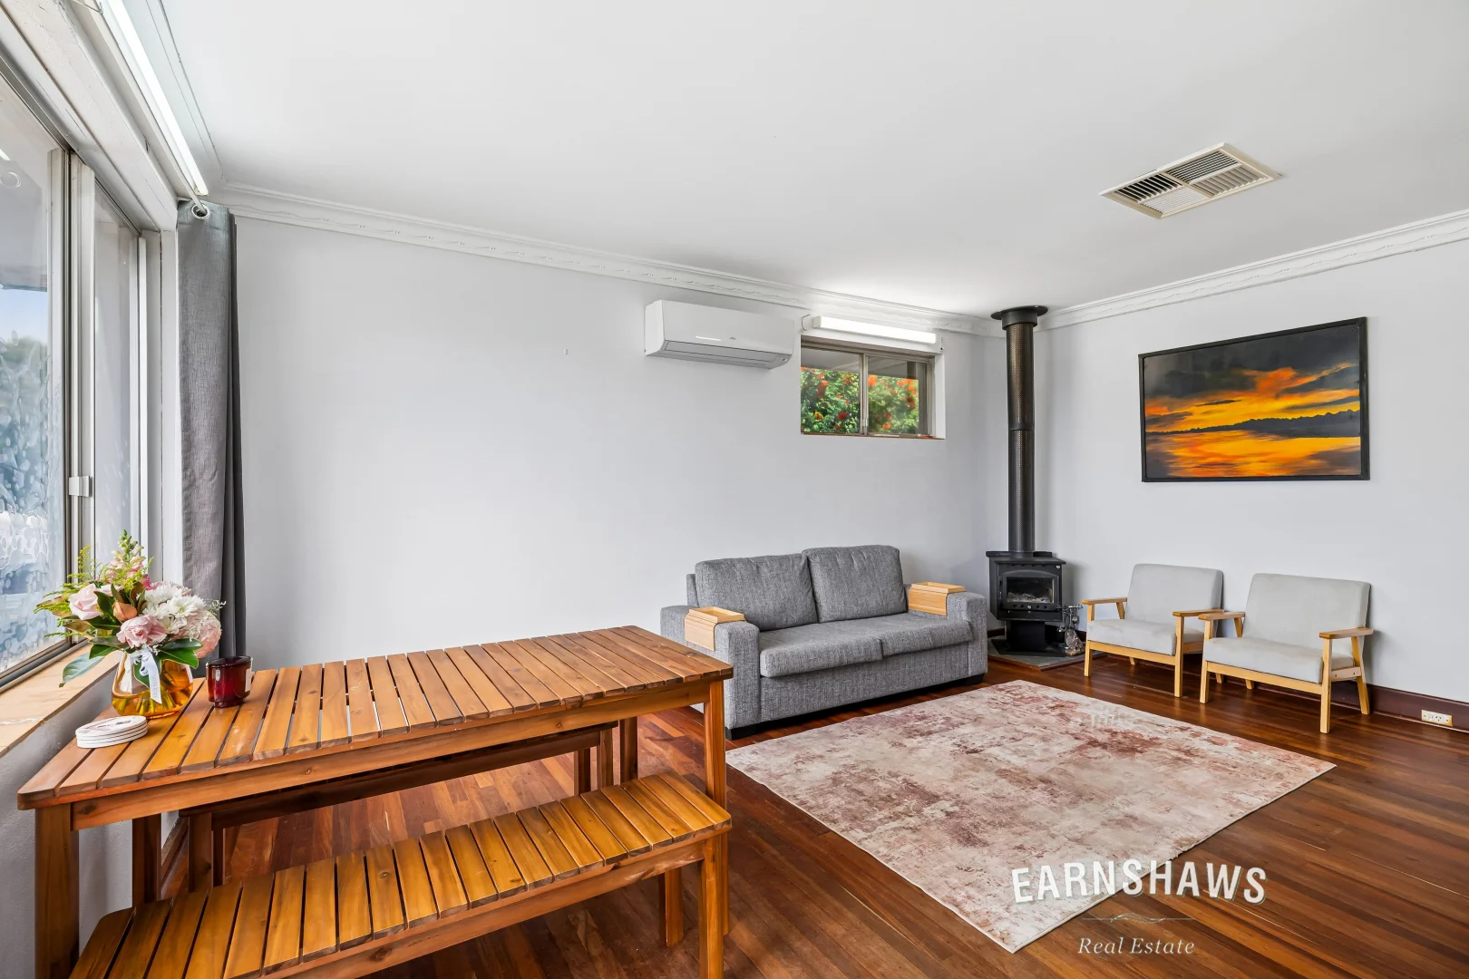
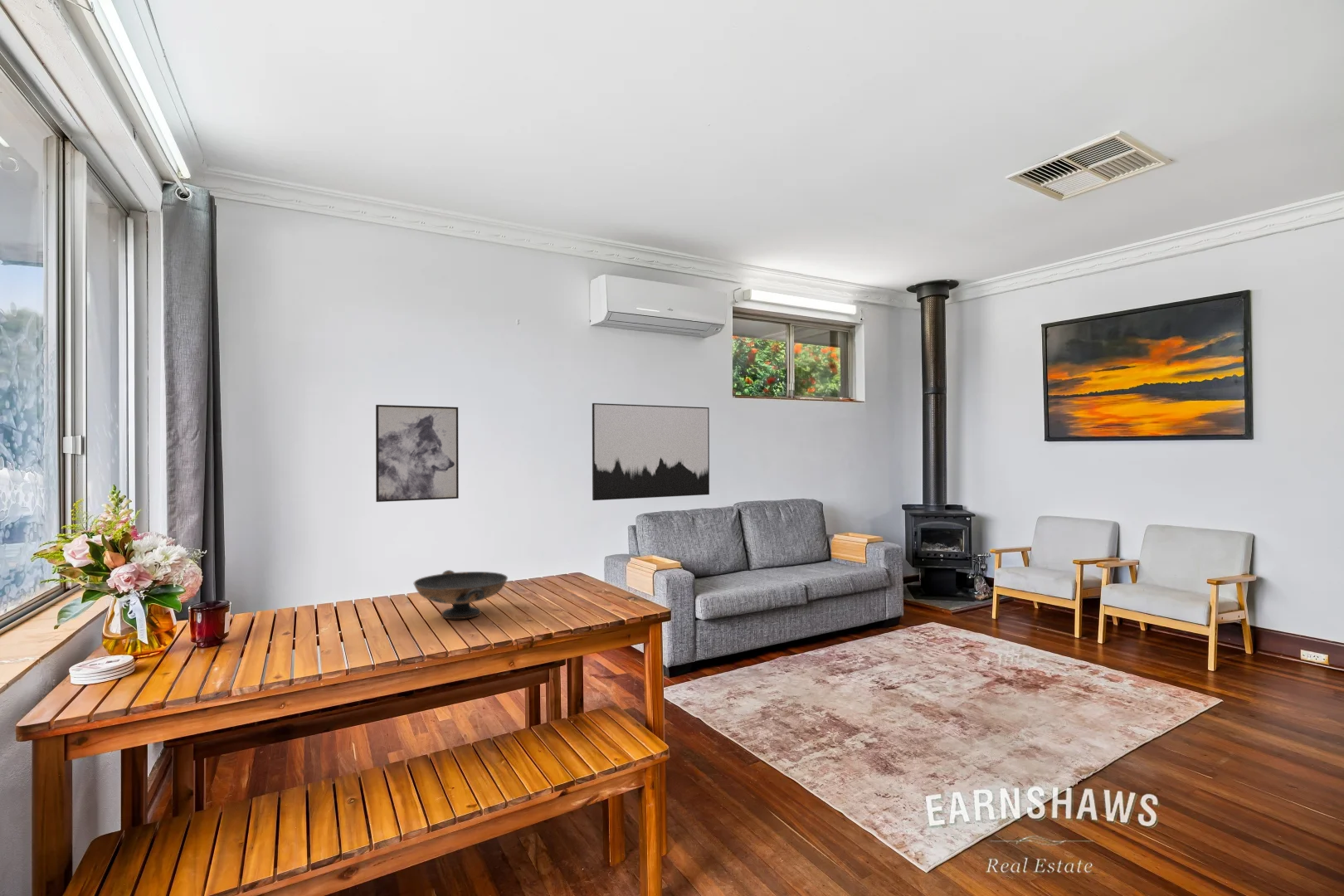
+ decorative bowl [413,569,509,620]
+ wall art [592,402,710,501]
+ wall art [375,404,460,503]
